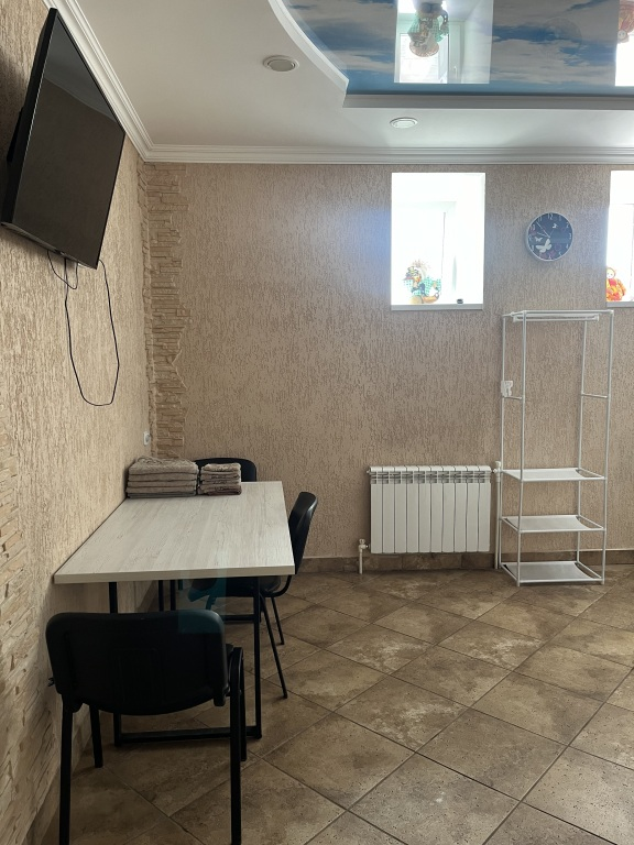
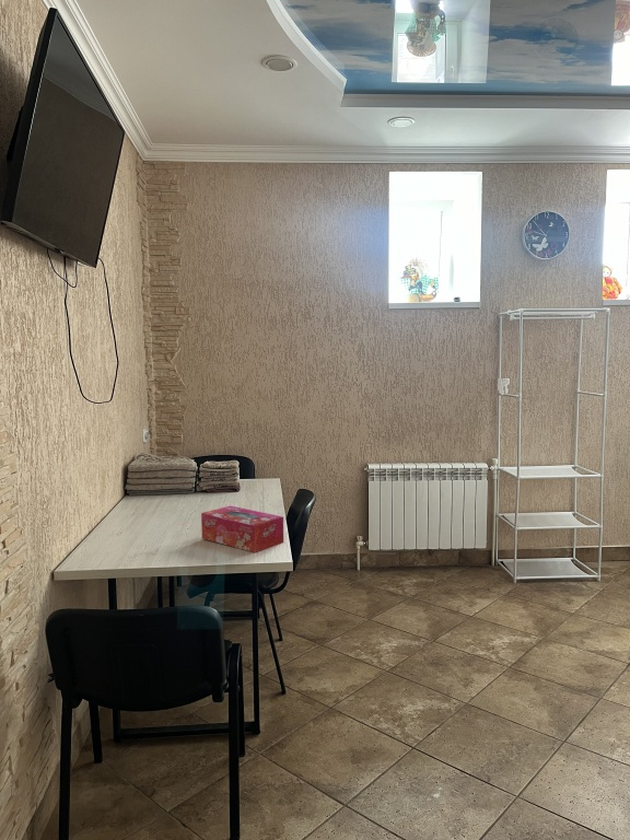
+ tissue box [200,504,284,553]
